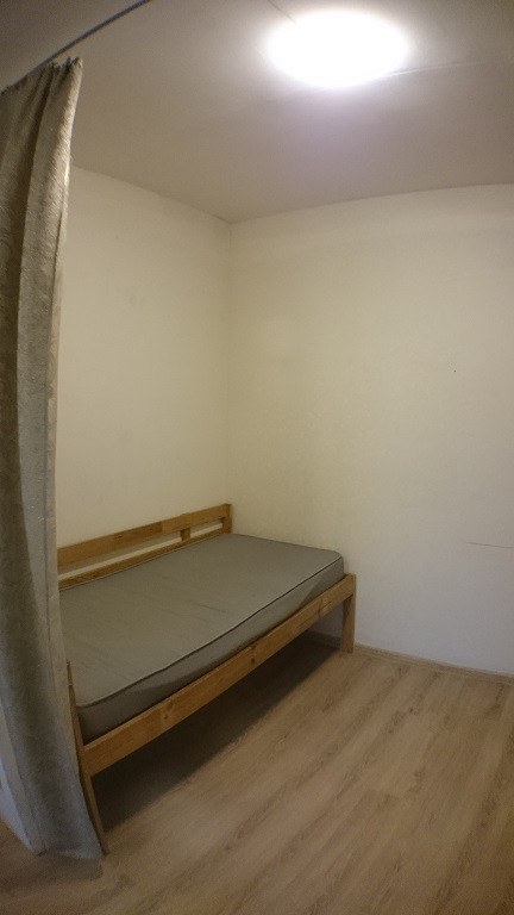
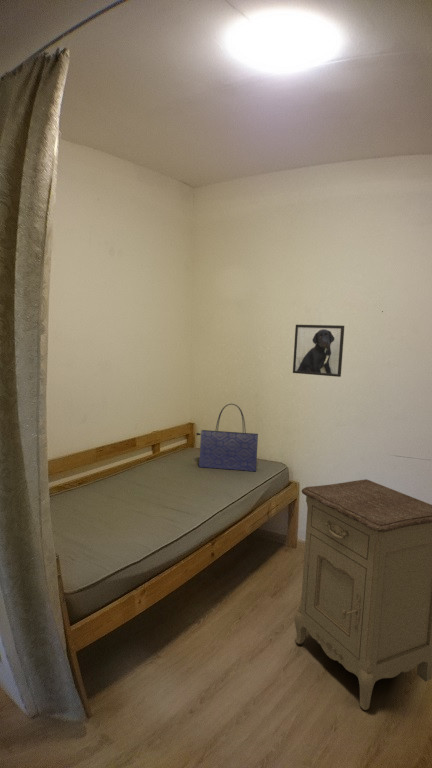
+ tote bag [195,403,259,472]
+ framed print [292,324,345,378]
+ nightstand [294,478,432,711]
